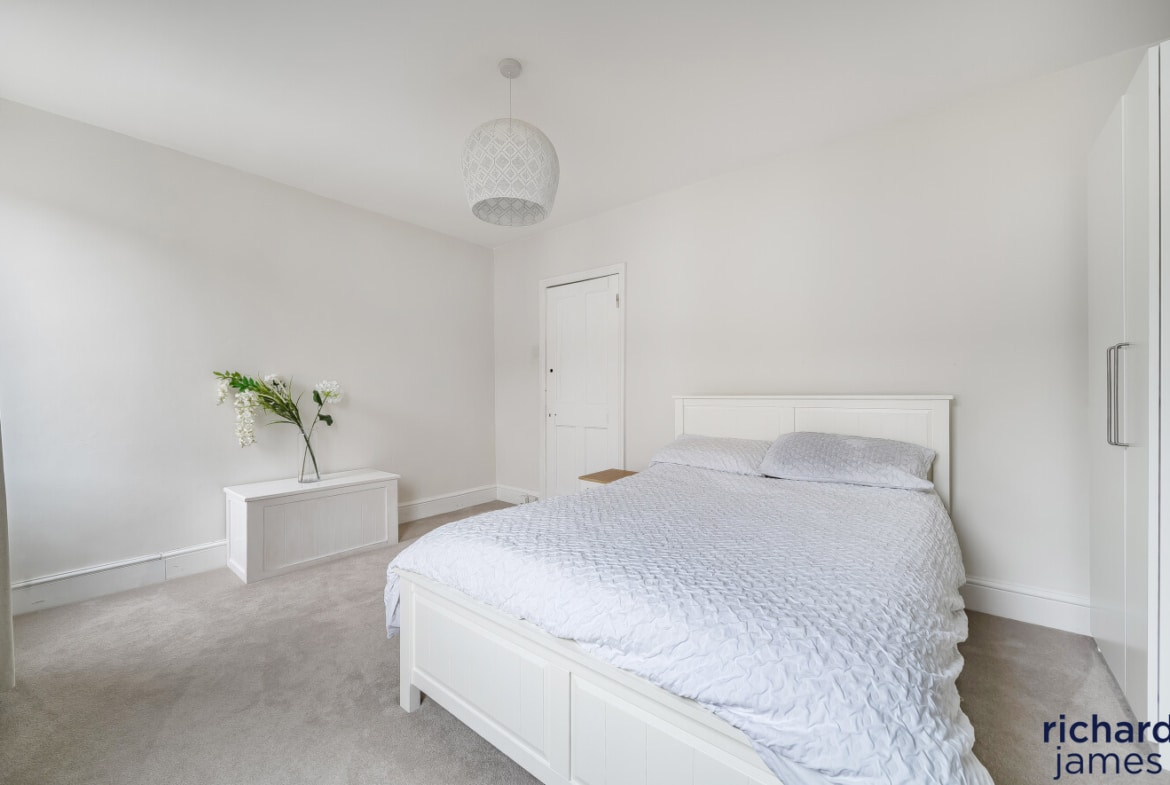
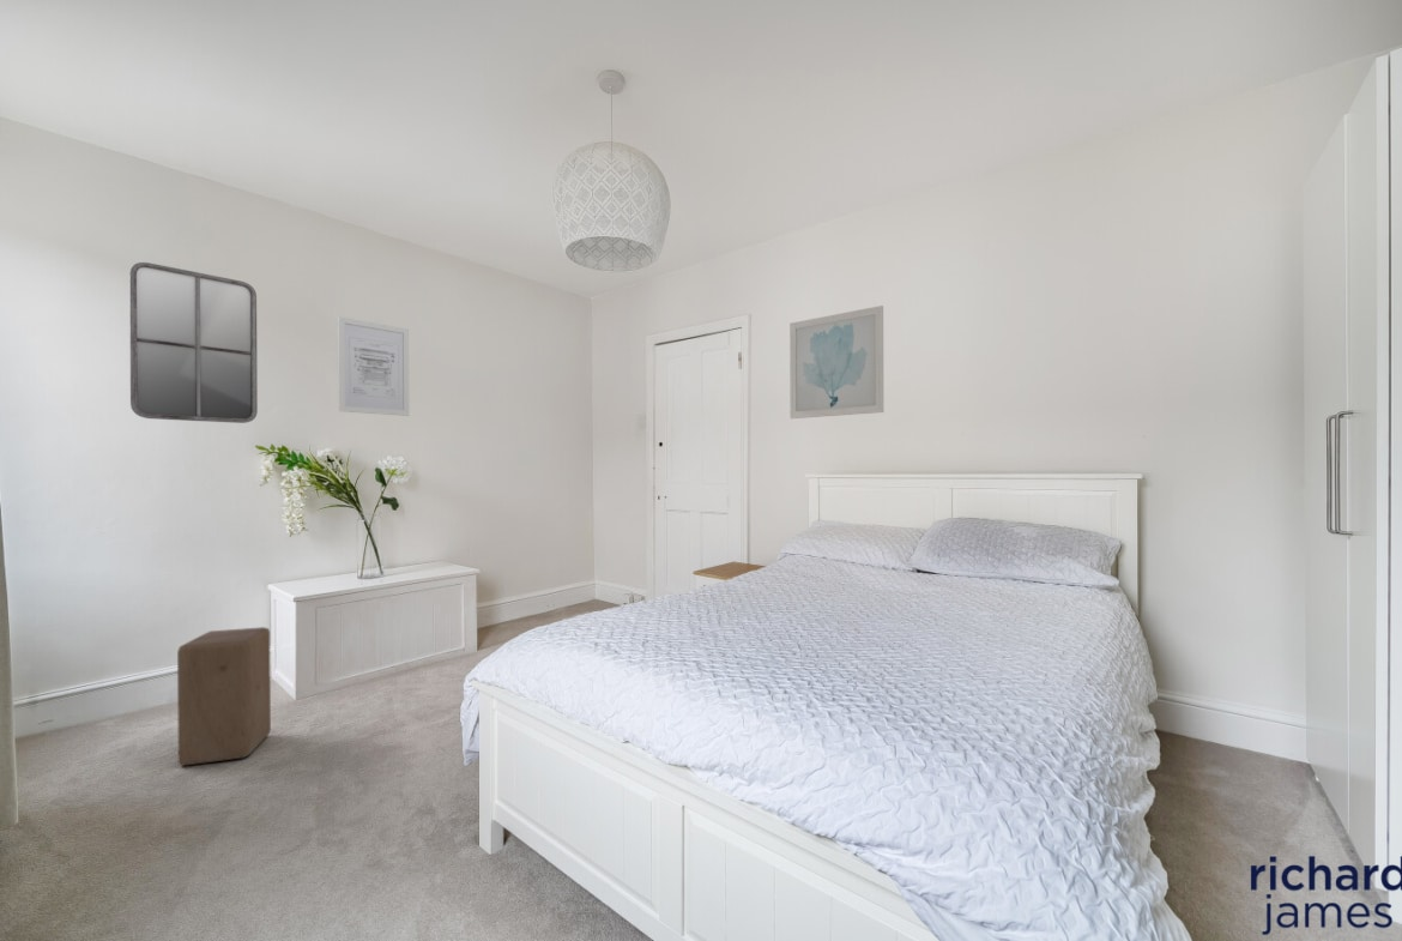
+ wall art [788,304,884,420]
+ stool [176,626,272,767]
+ wall art [337,315,410,417]
+ home mirror [128,261,259,424]
